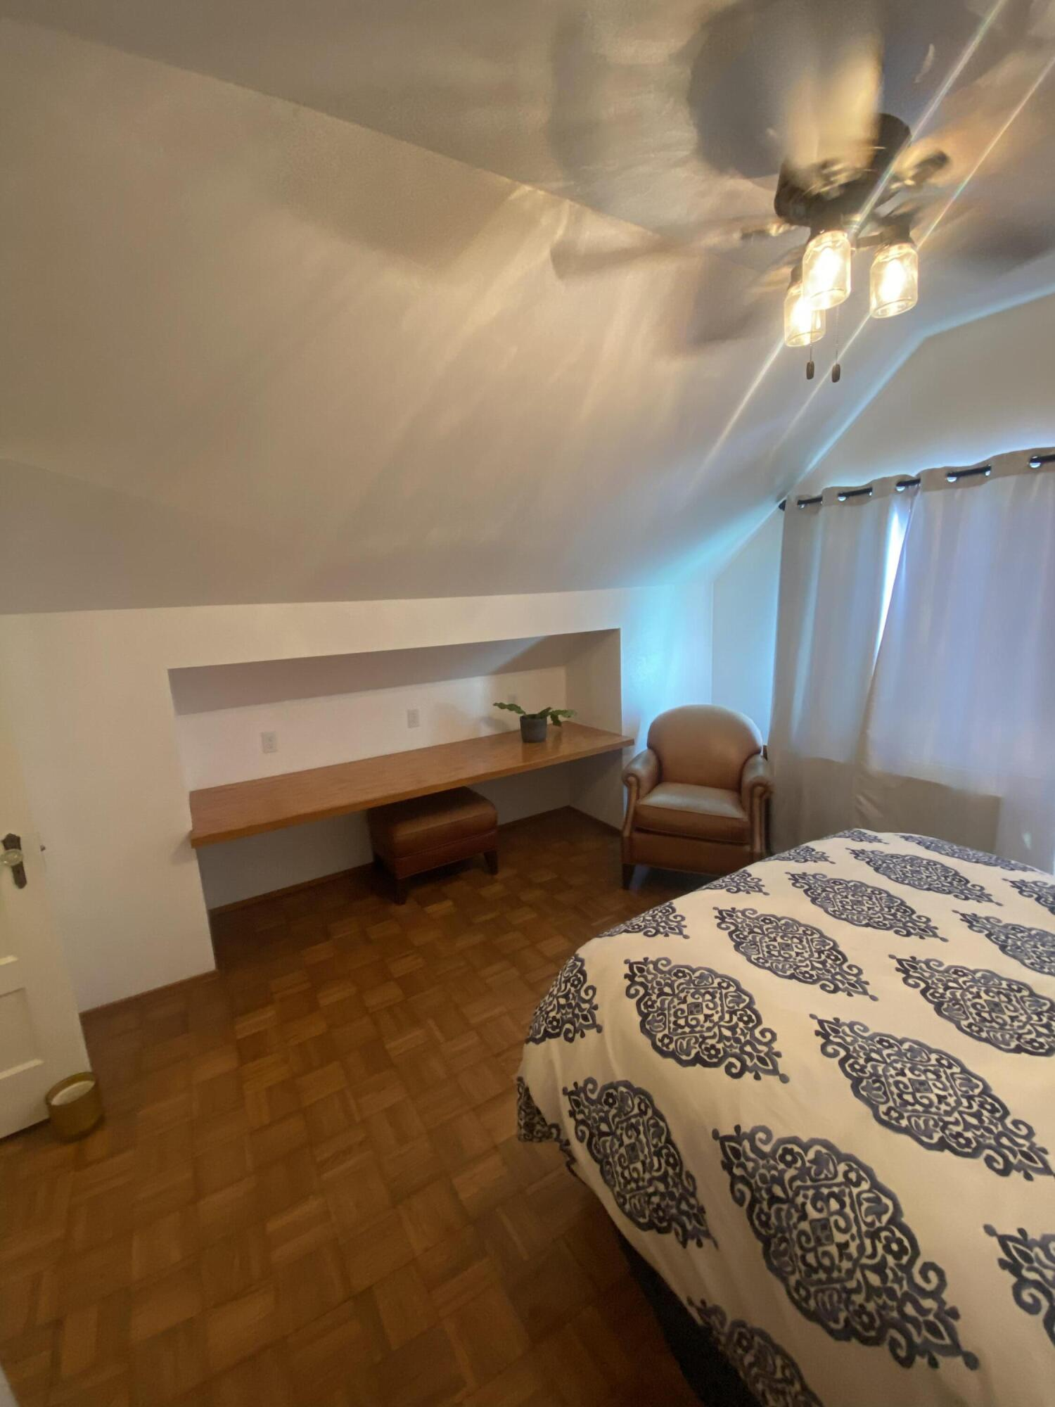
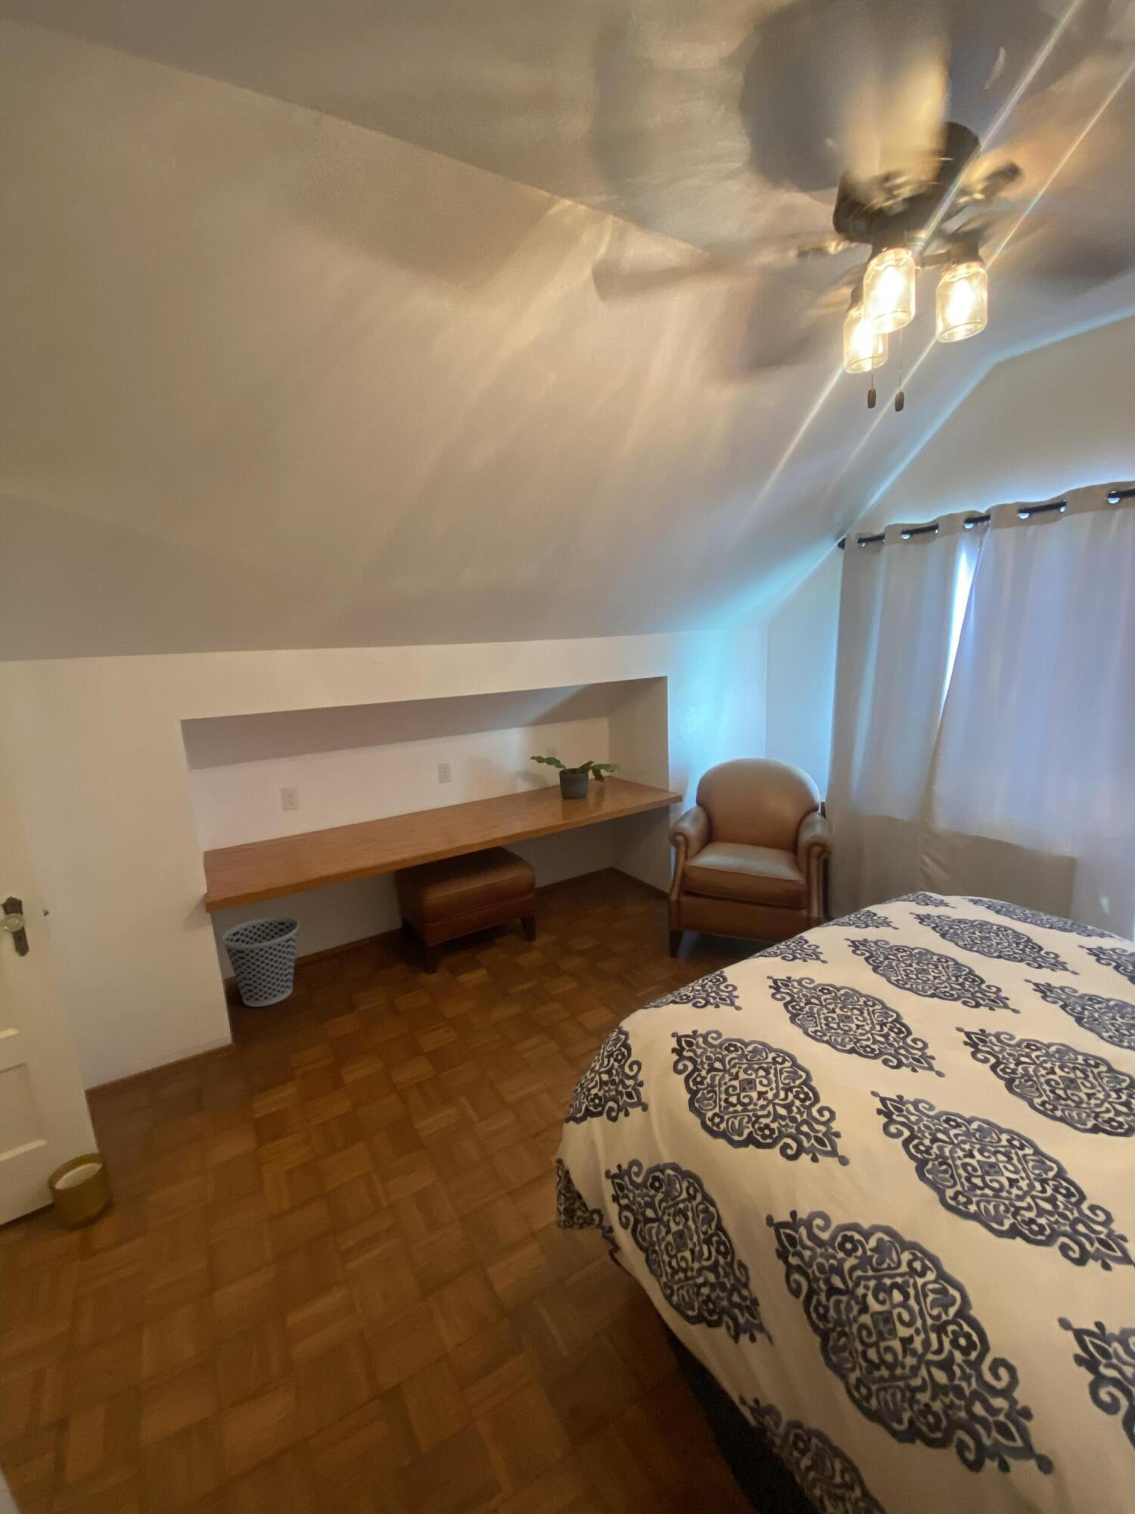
+ wastebasket [221,916,300,1007]
